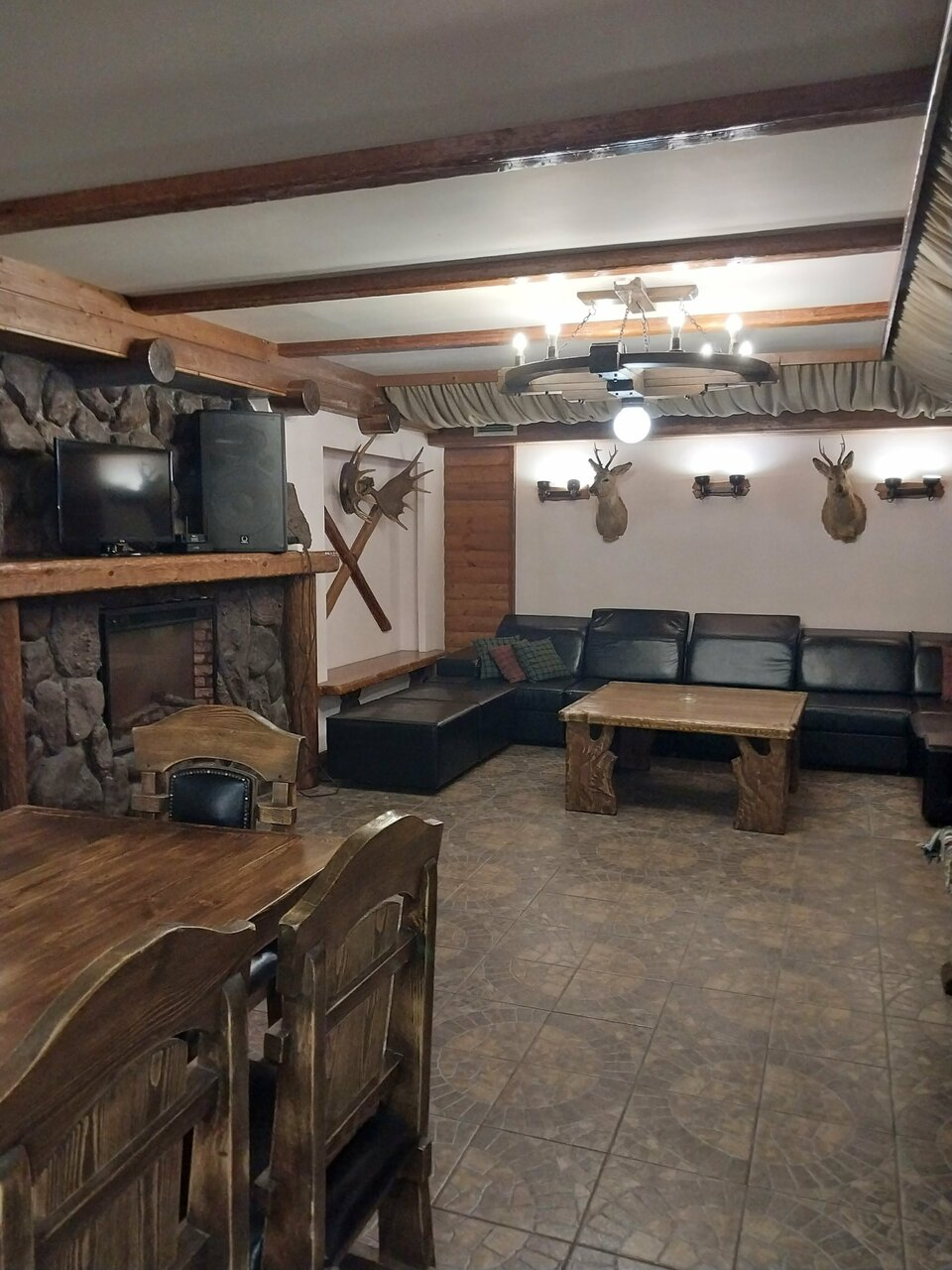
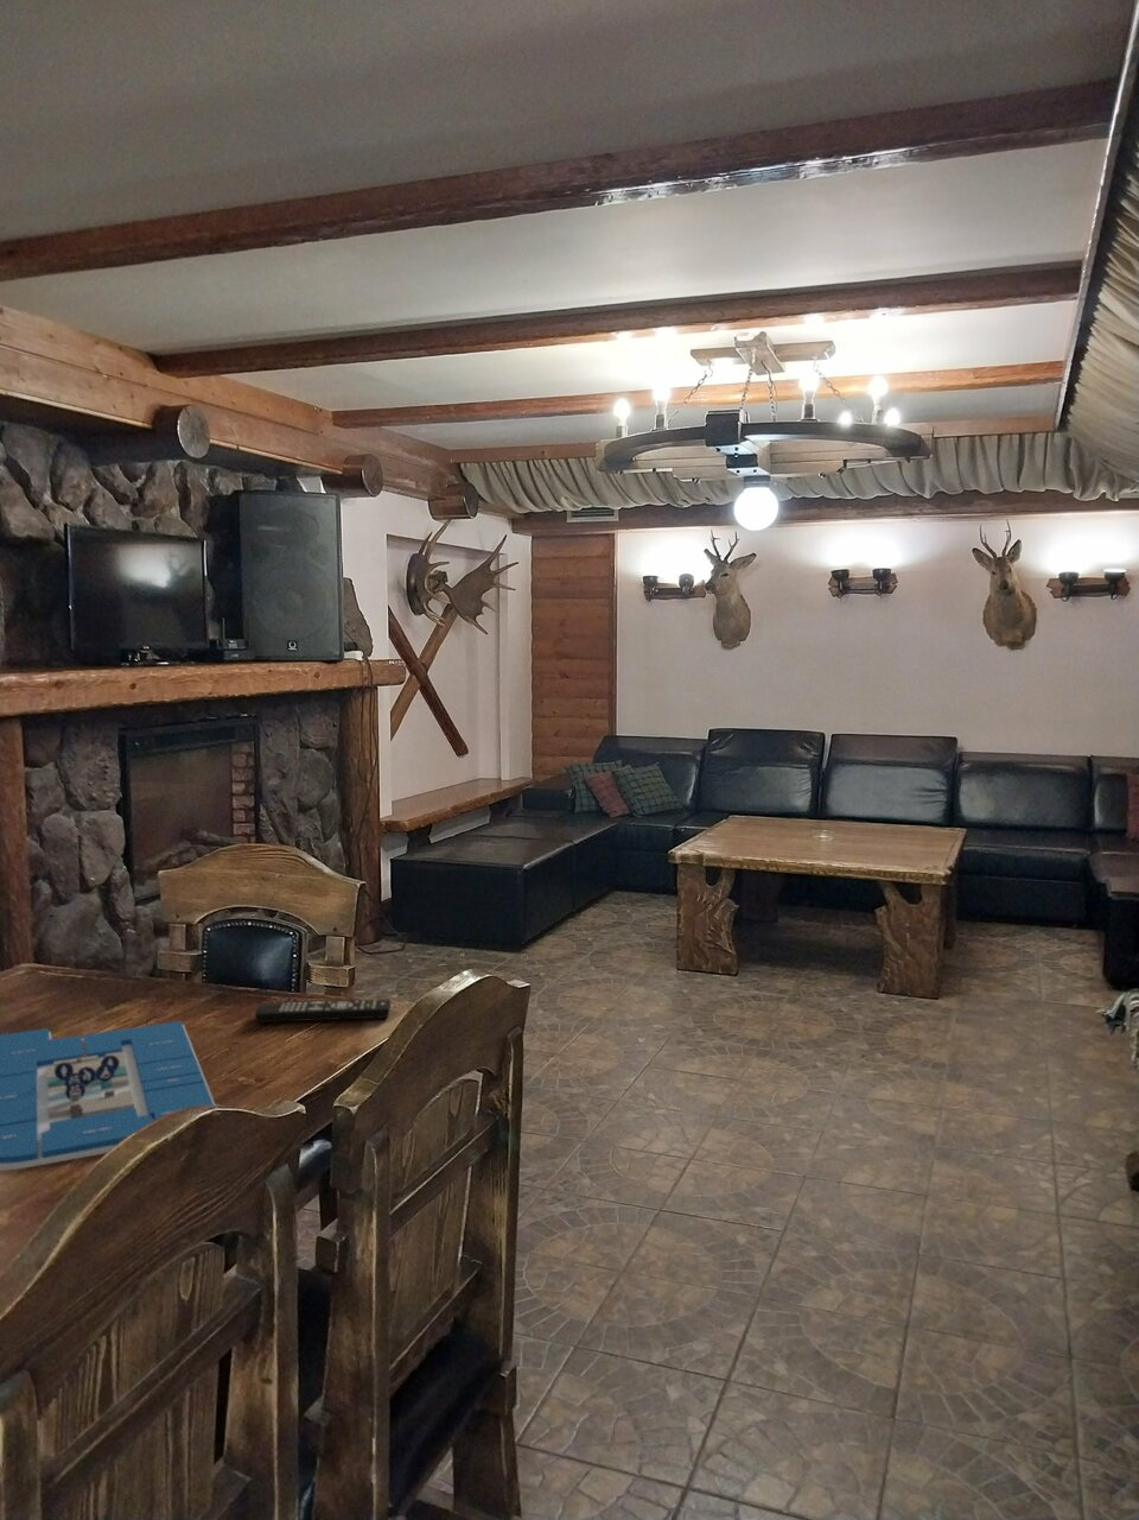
+ remote control [254,998,391,1023]
+ board game [0,1020,215,1171]
